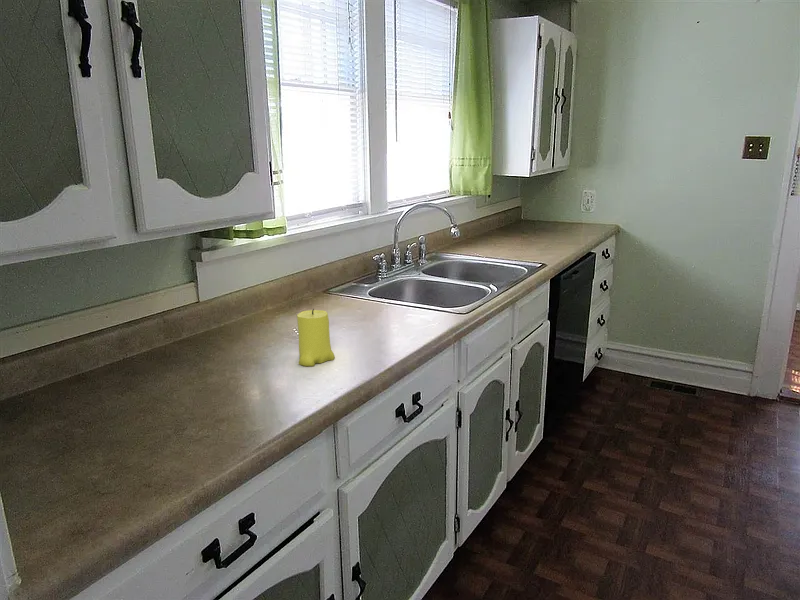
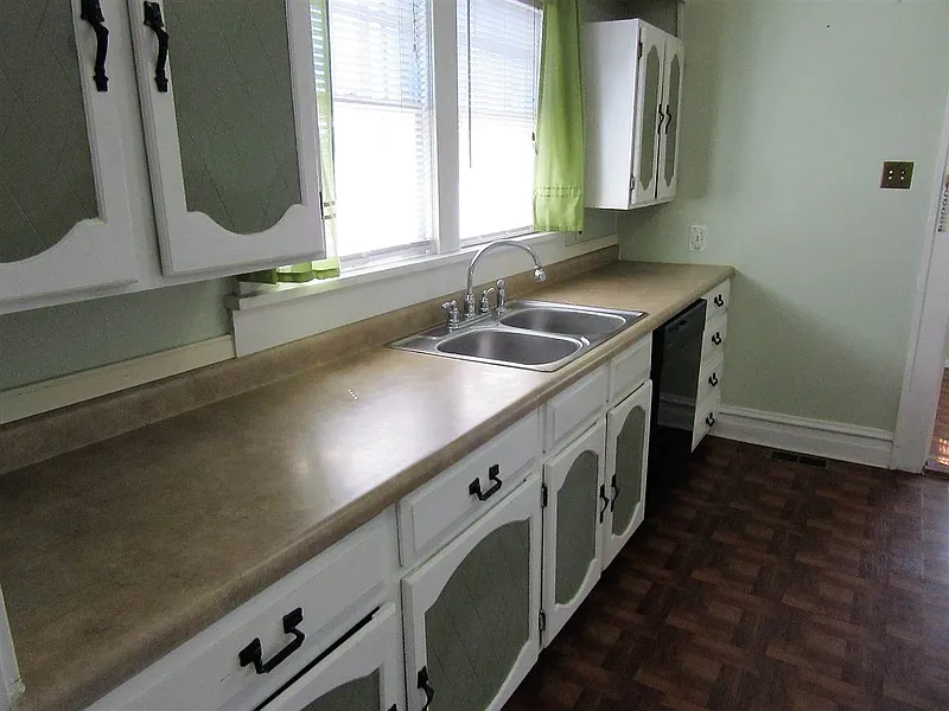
- candle [296,308,336,367]
